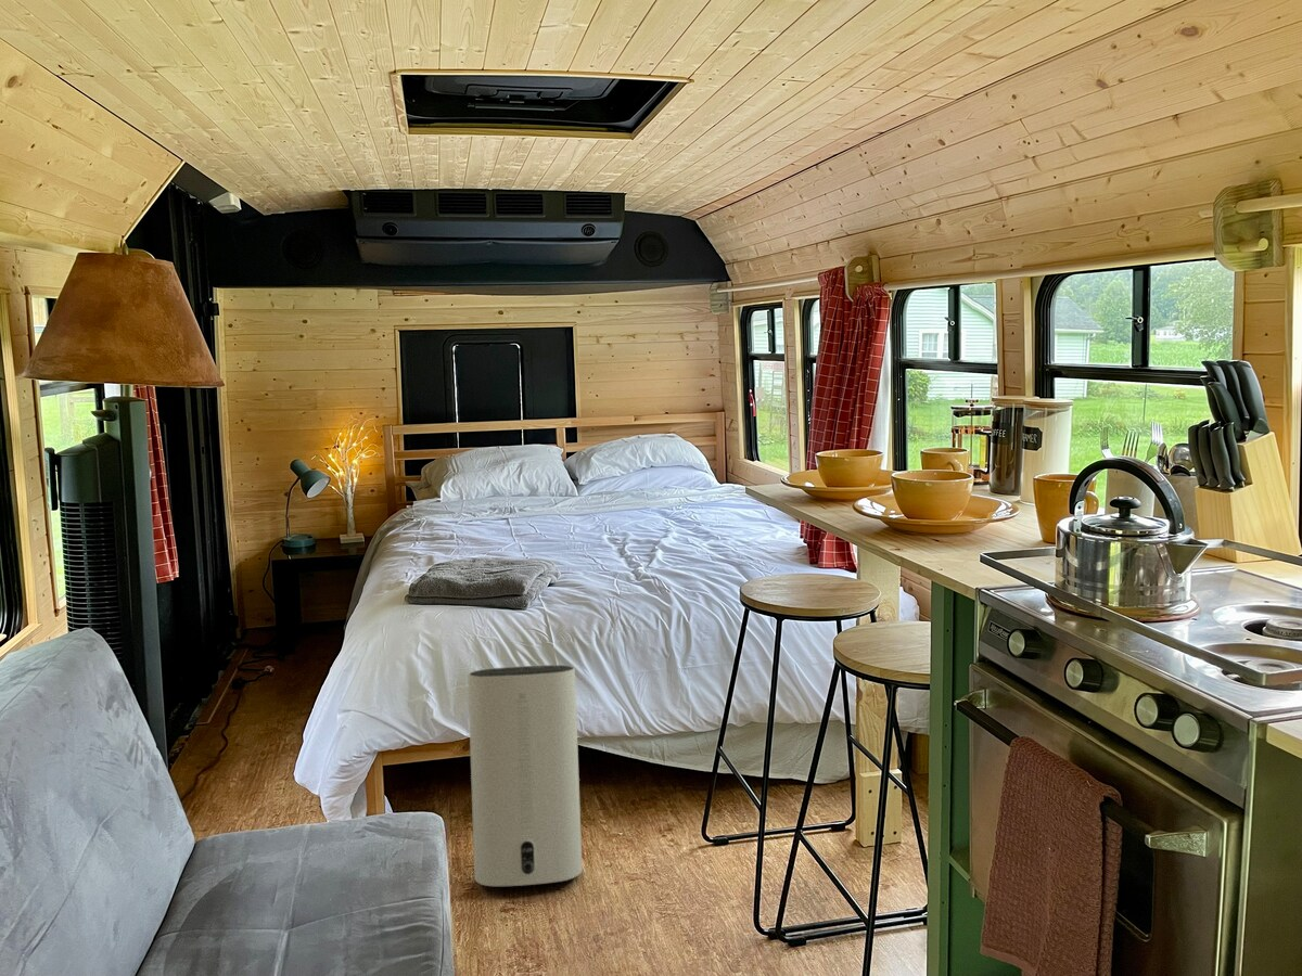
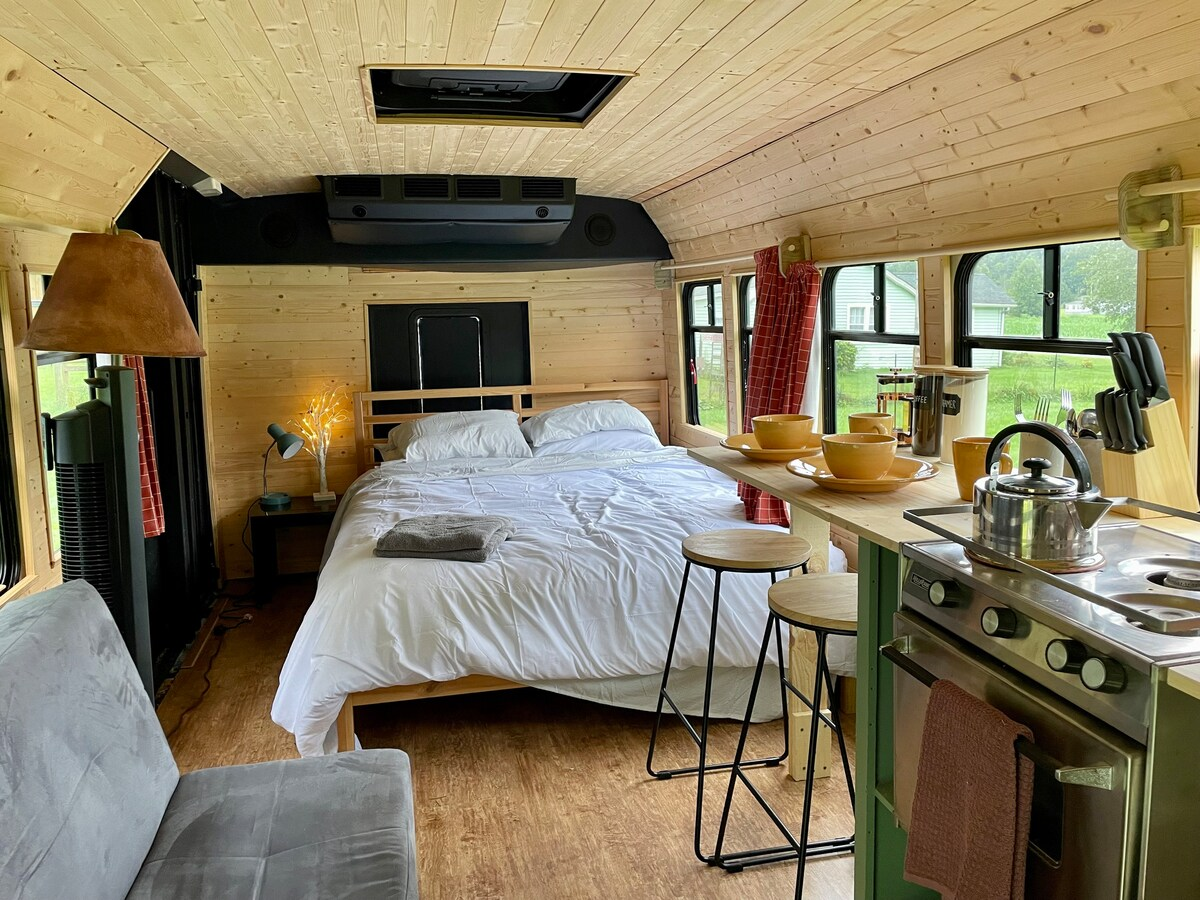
- air purifier [467,664,584,887]
